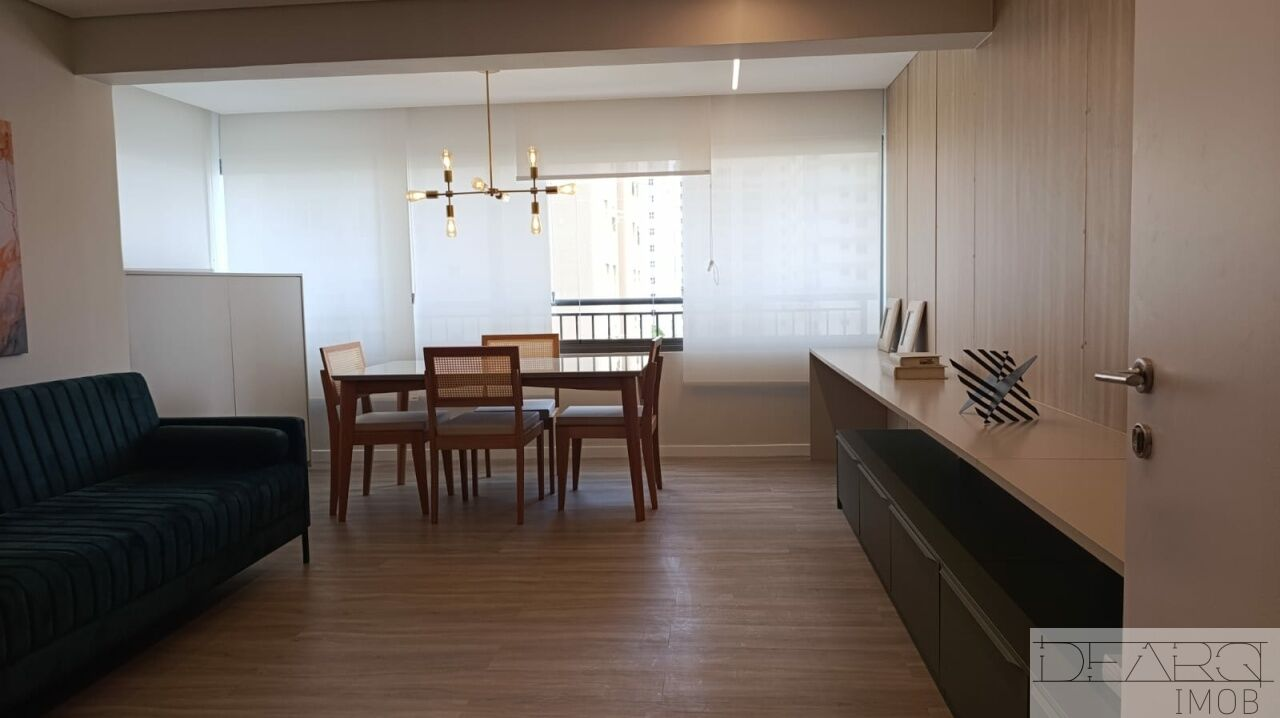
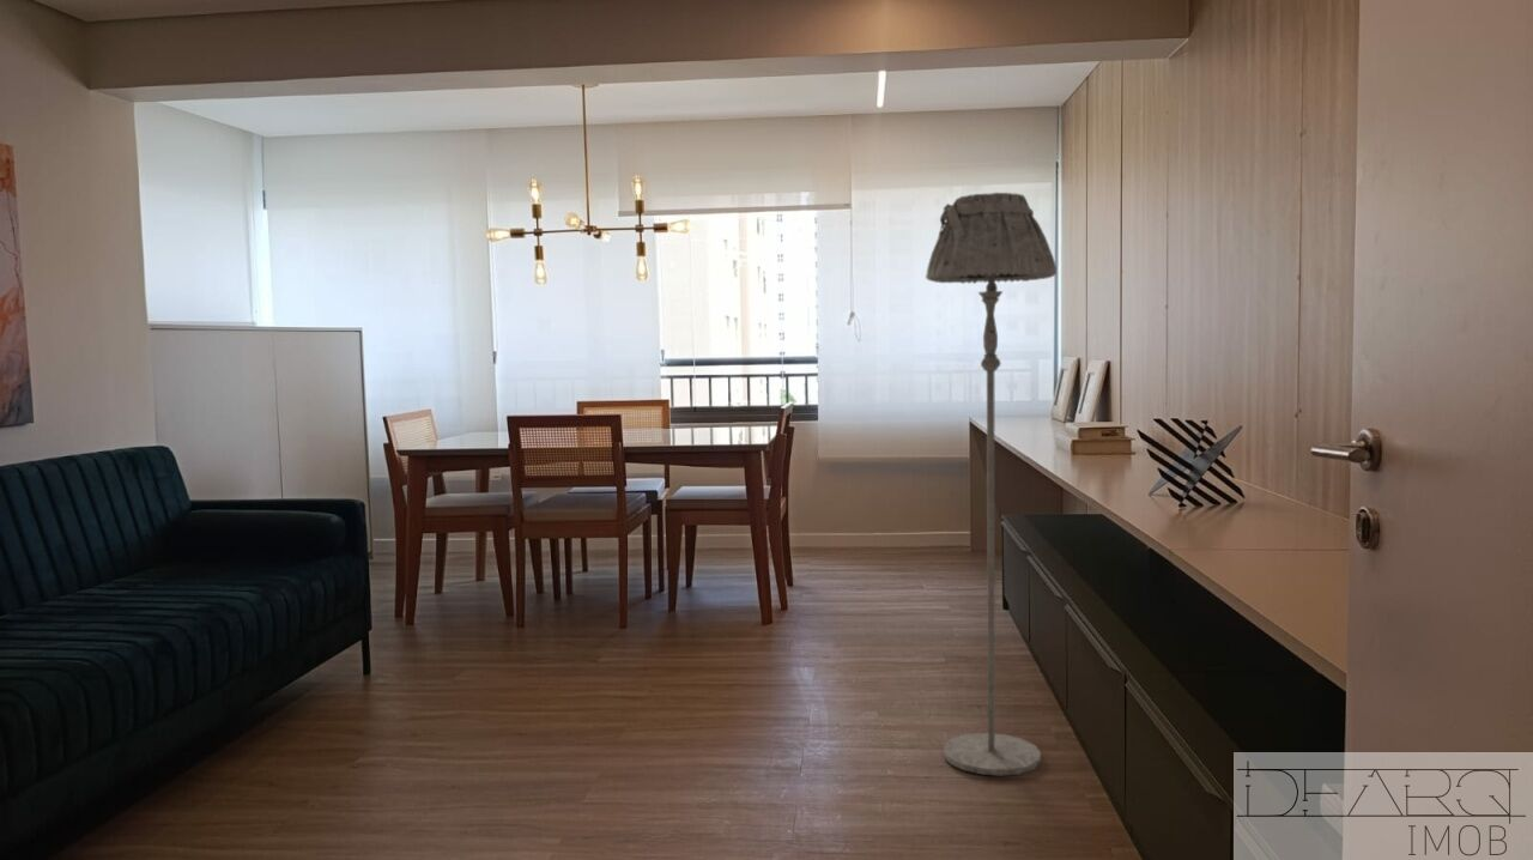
+ floor lamp [925,192,1058,777]
